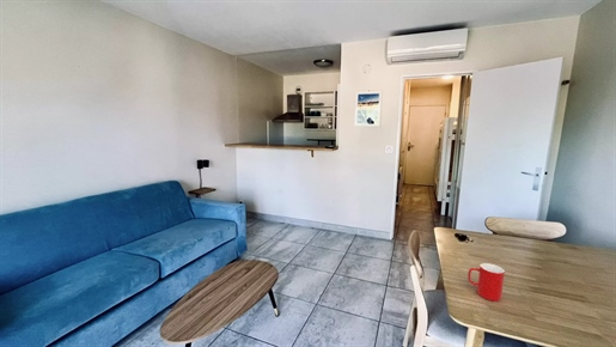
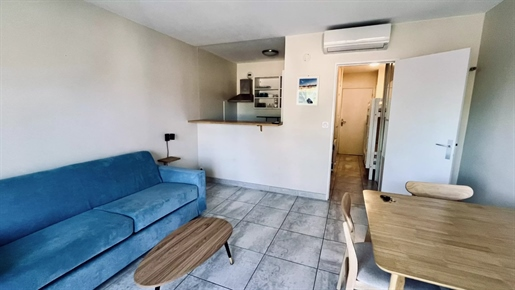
- cup [466,262,506,303]
